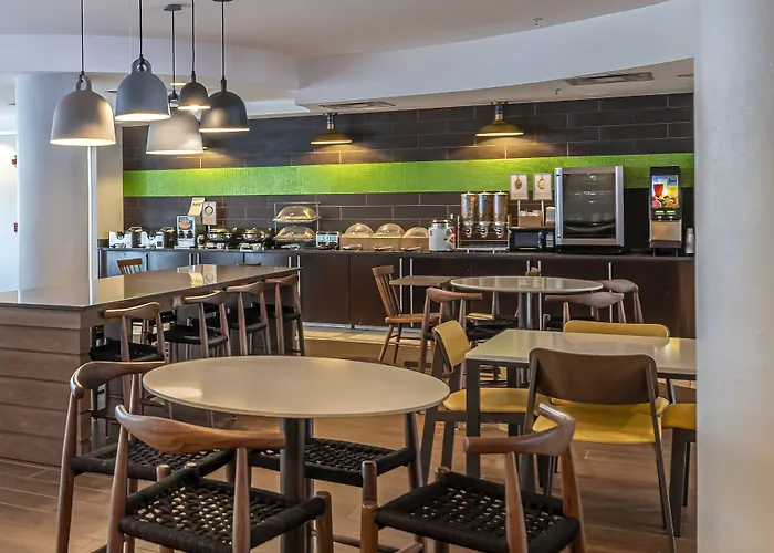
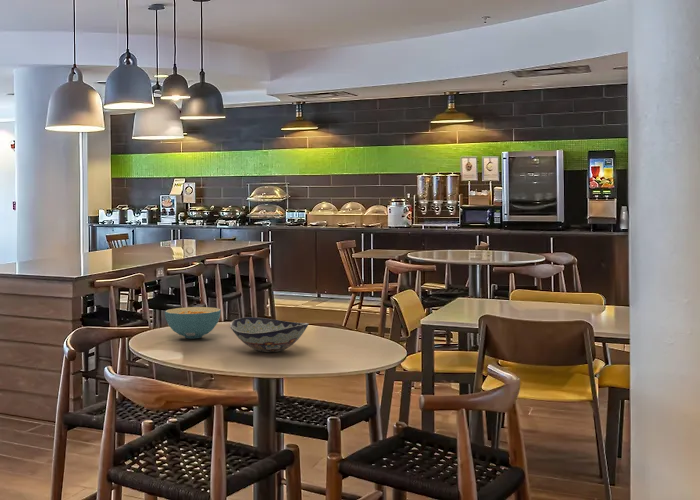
+ decorative bowl [229,316,310,353]
+ cereal bowl [164,306,222,339]
